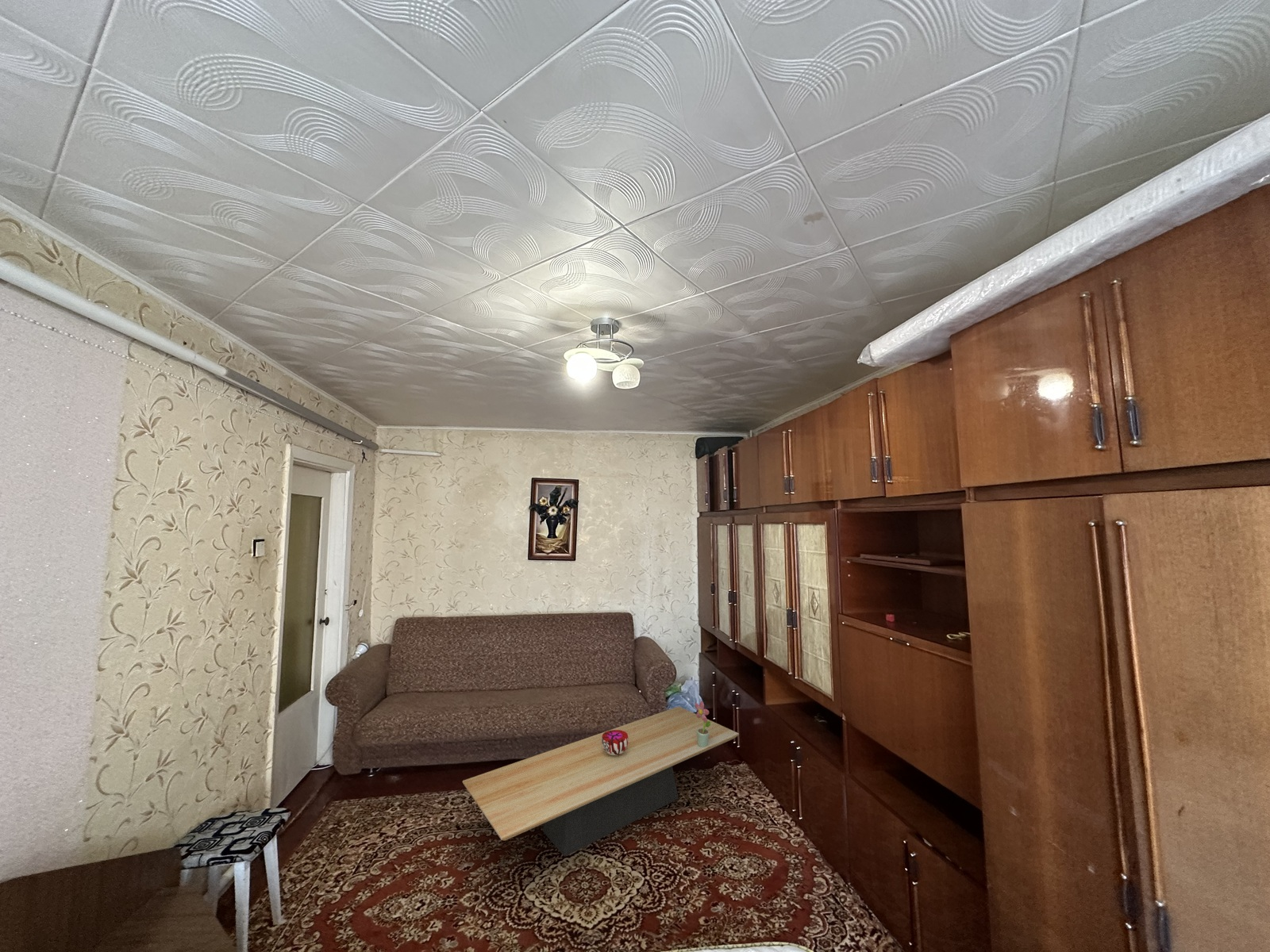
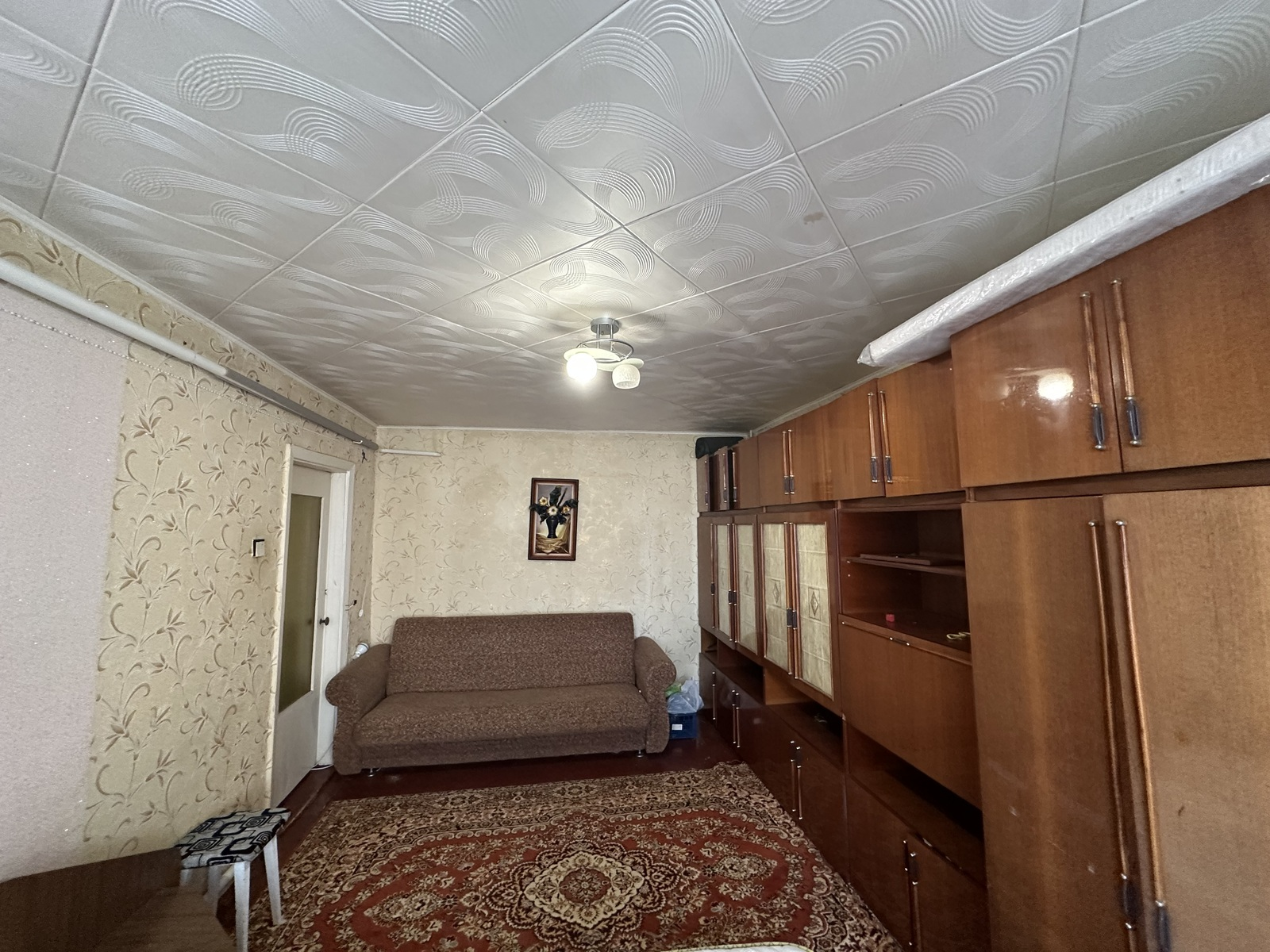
- potted flower [694,701,710,747]
- decorative bowl [602,729,629,755]
- coffee table [462,706,740,857]
